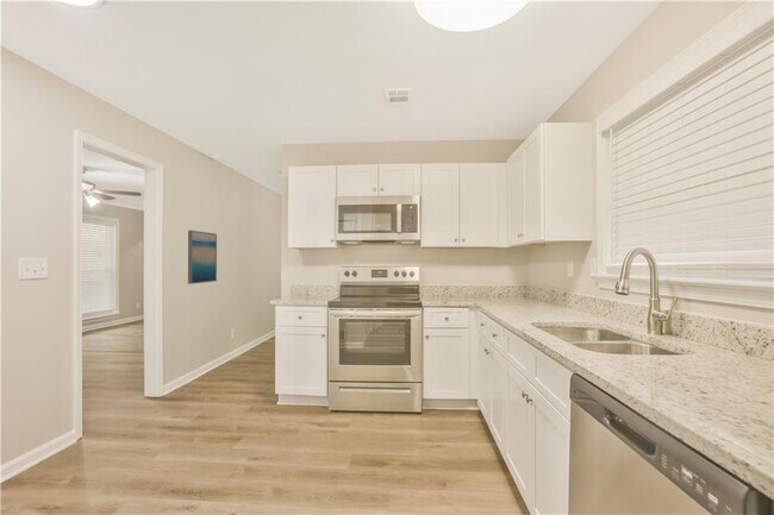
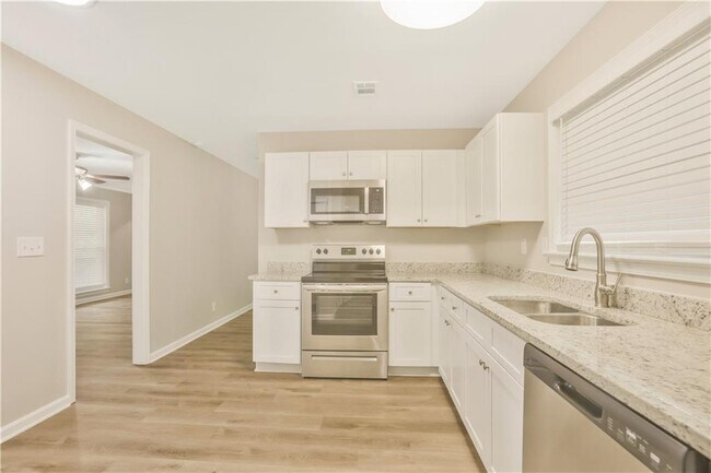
- wall art [187,230,218,285]
